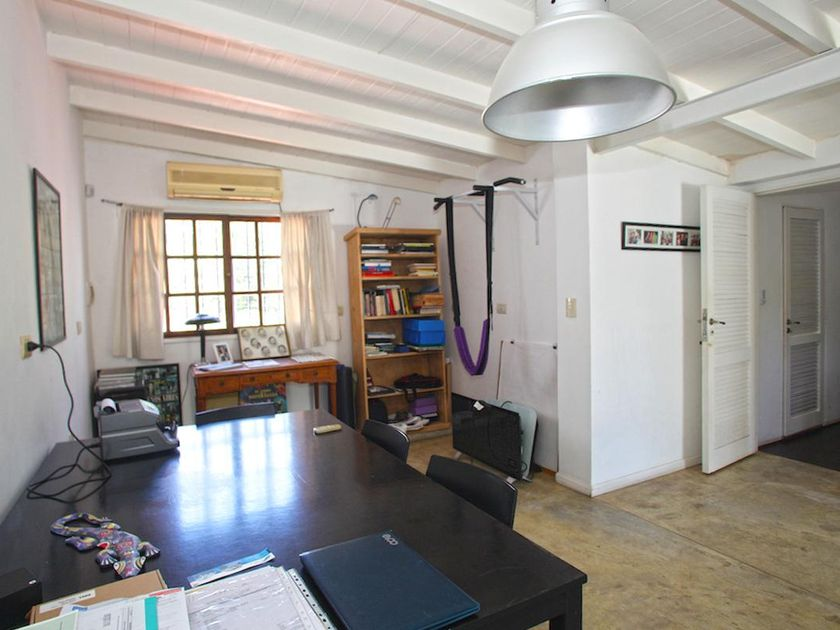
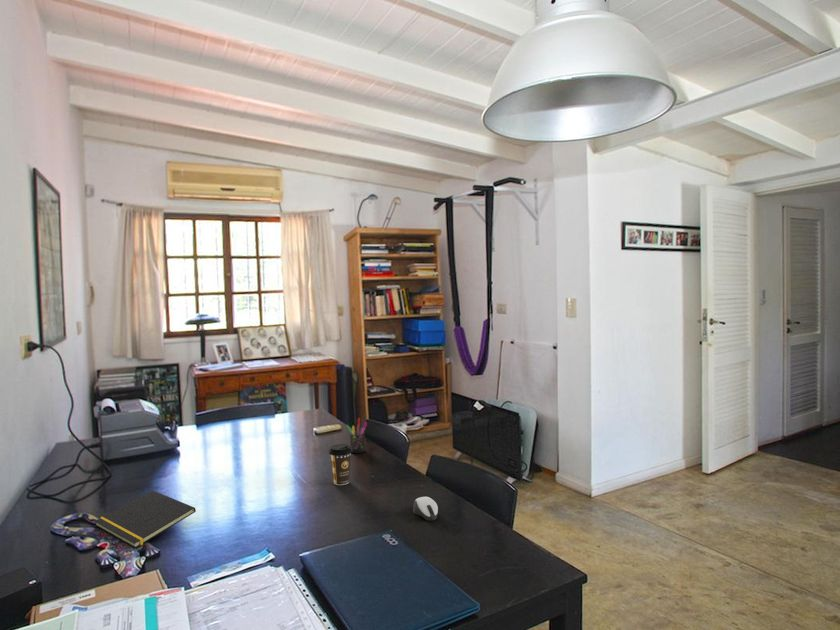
+ coffee cup [328,443,352,486]
+ pen holder [345,418,368,454]
+ notepad [93,489,197,549]
+ computer mouse [412,496,439,522]
